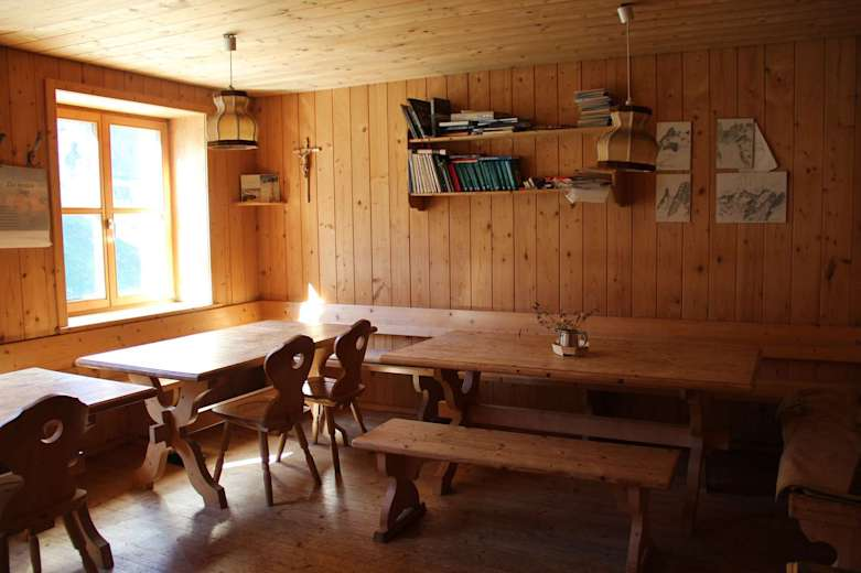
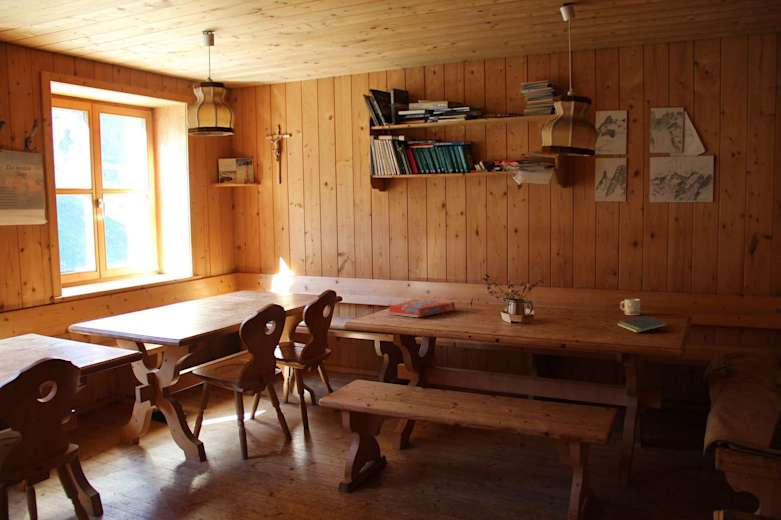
+ notepad [617,315,669,334]
+ snack box [388,298,456,318]
+ mug [619,298,641,316]
